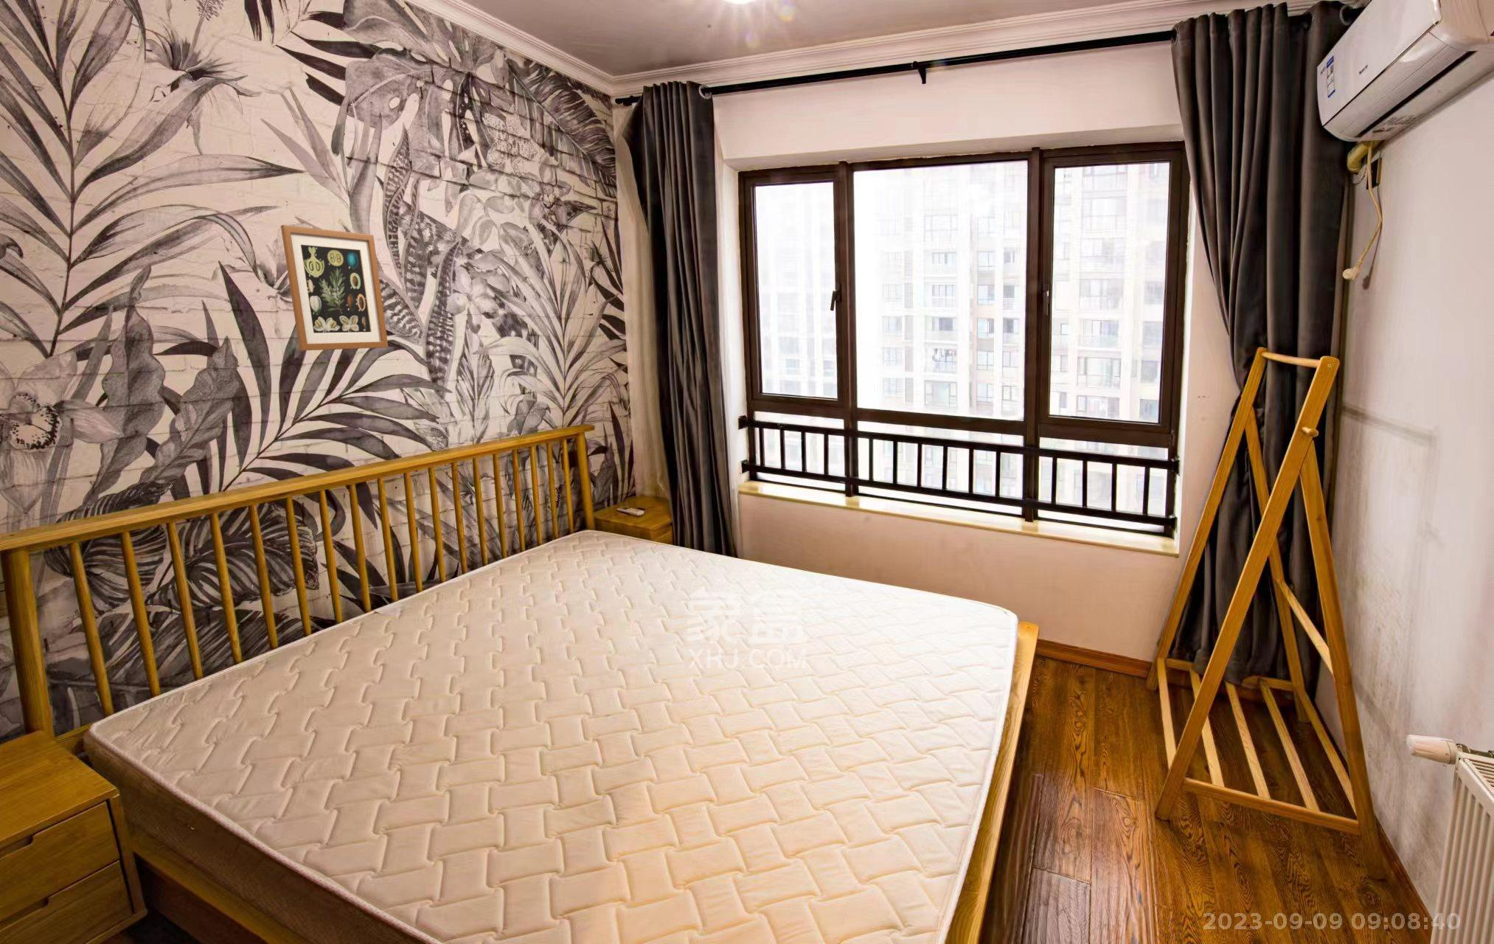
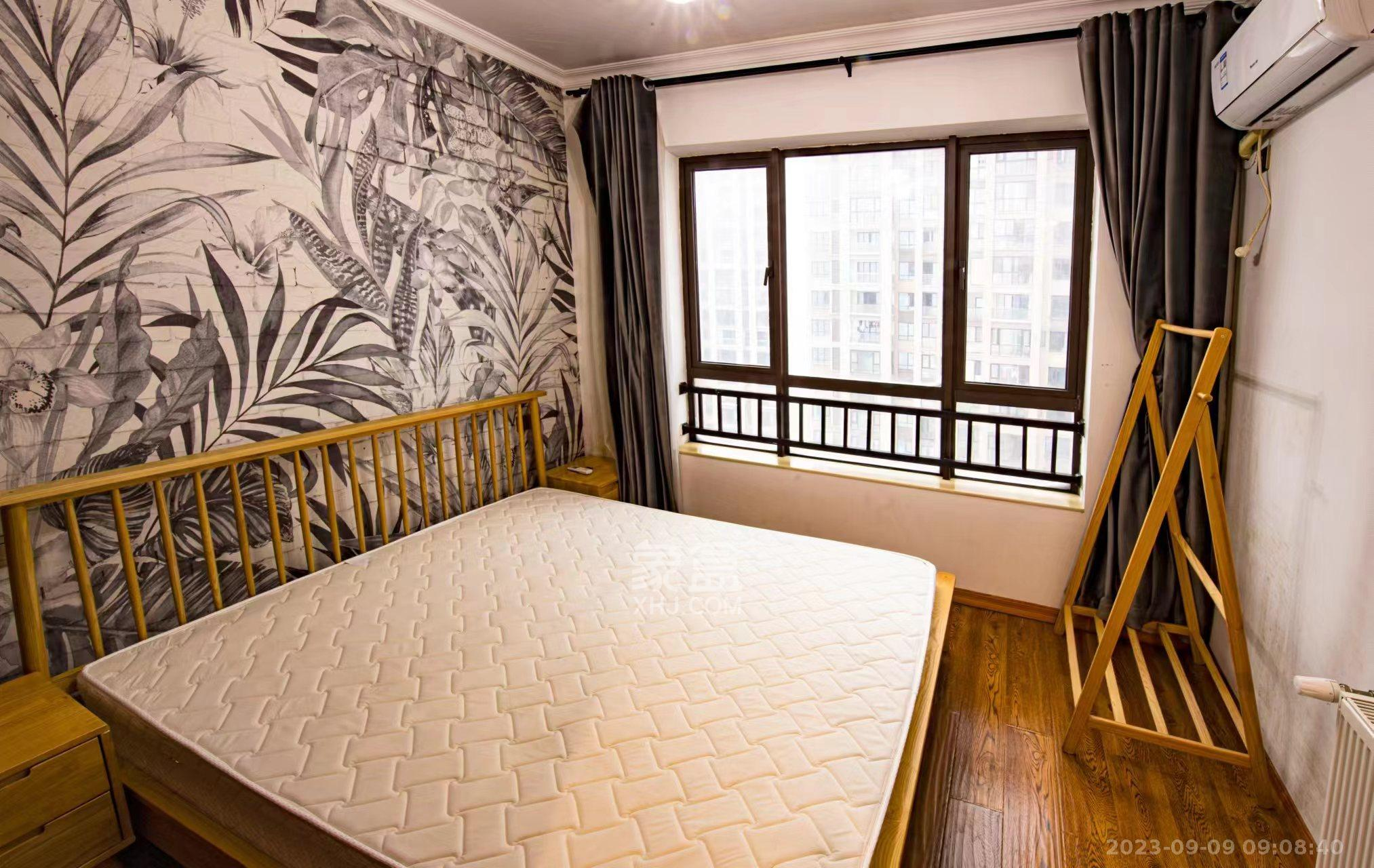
- wall art [281,224,388,351]
